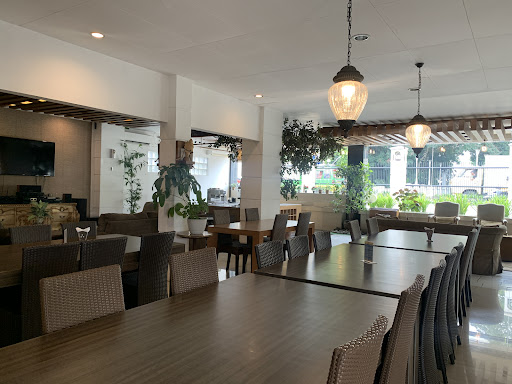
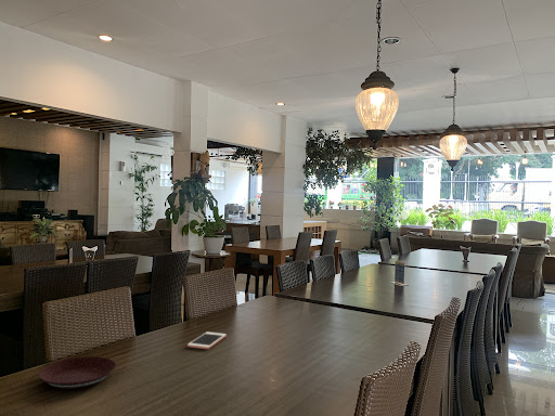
+ plate [38,355,117,390]
+ cell phone [186,330,228,350]
